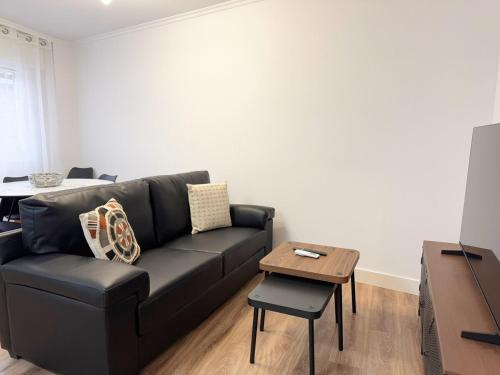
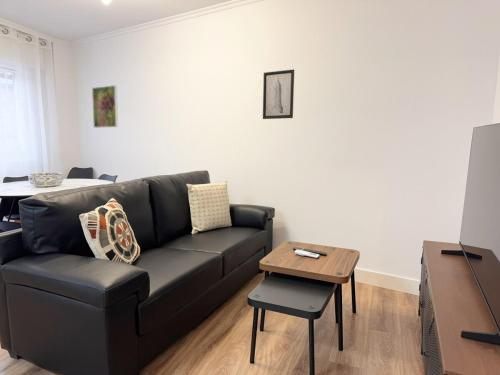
+ wall art [262,68,295,120]
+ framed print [91,84,119,129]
